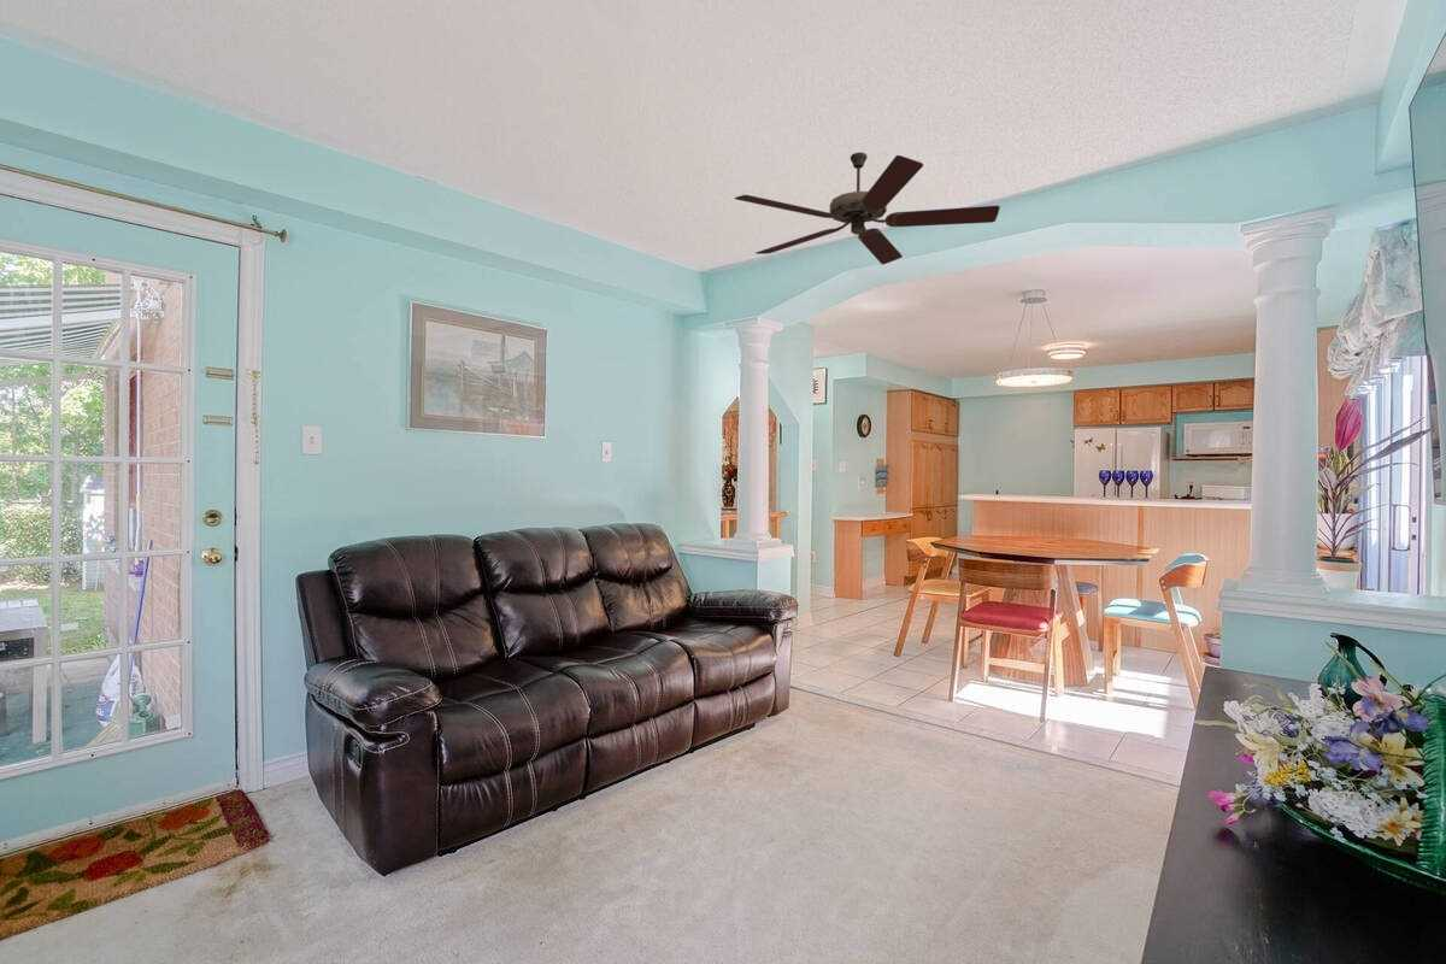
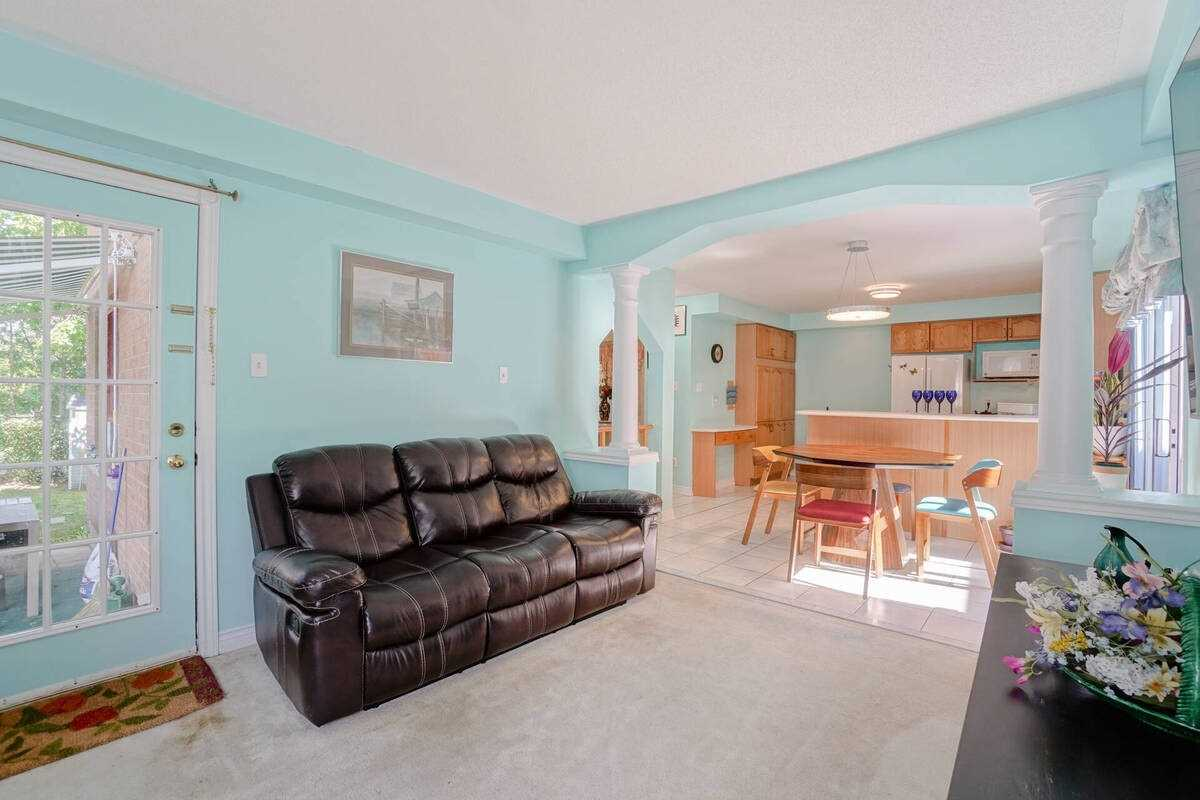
- ceiling fan [734,152,1001,265]
